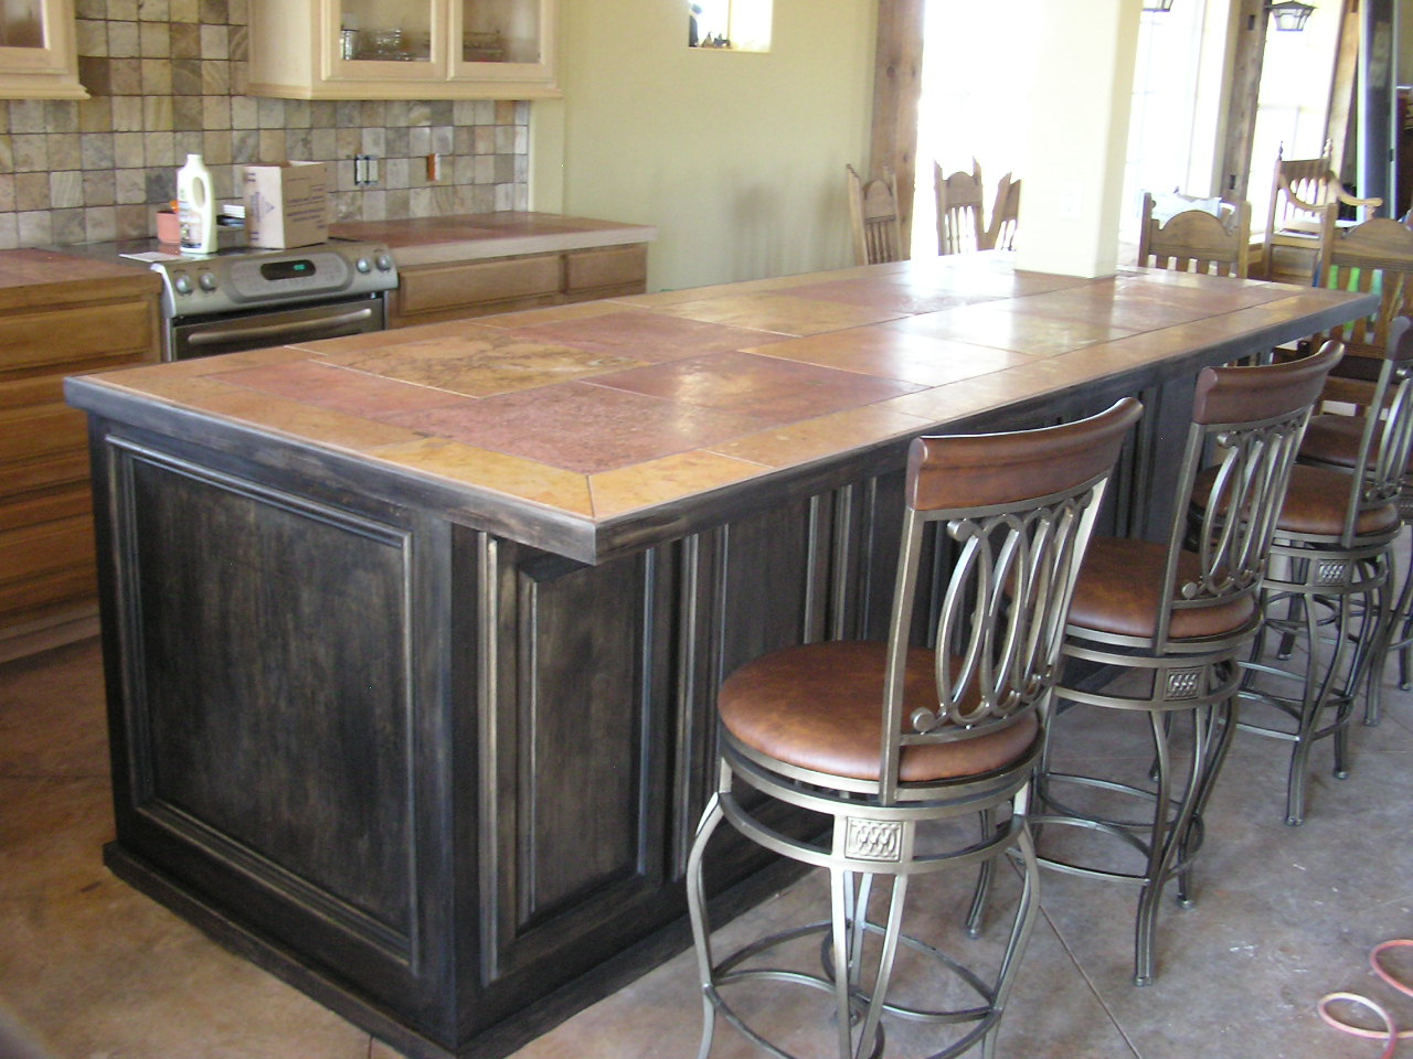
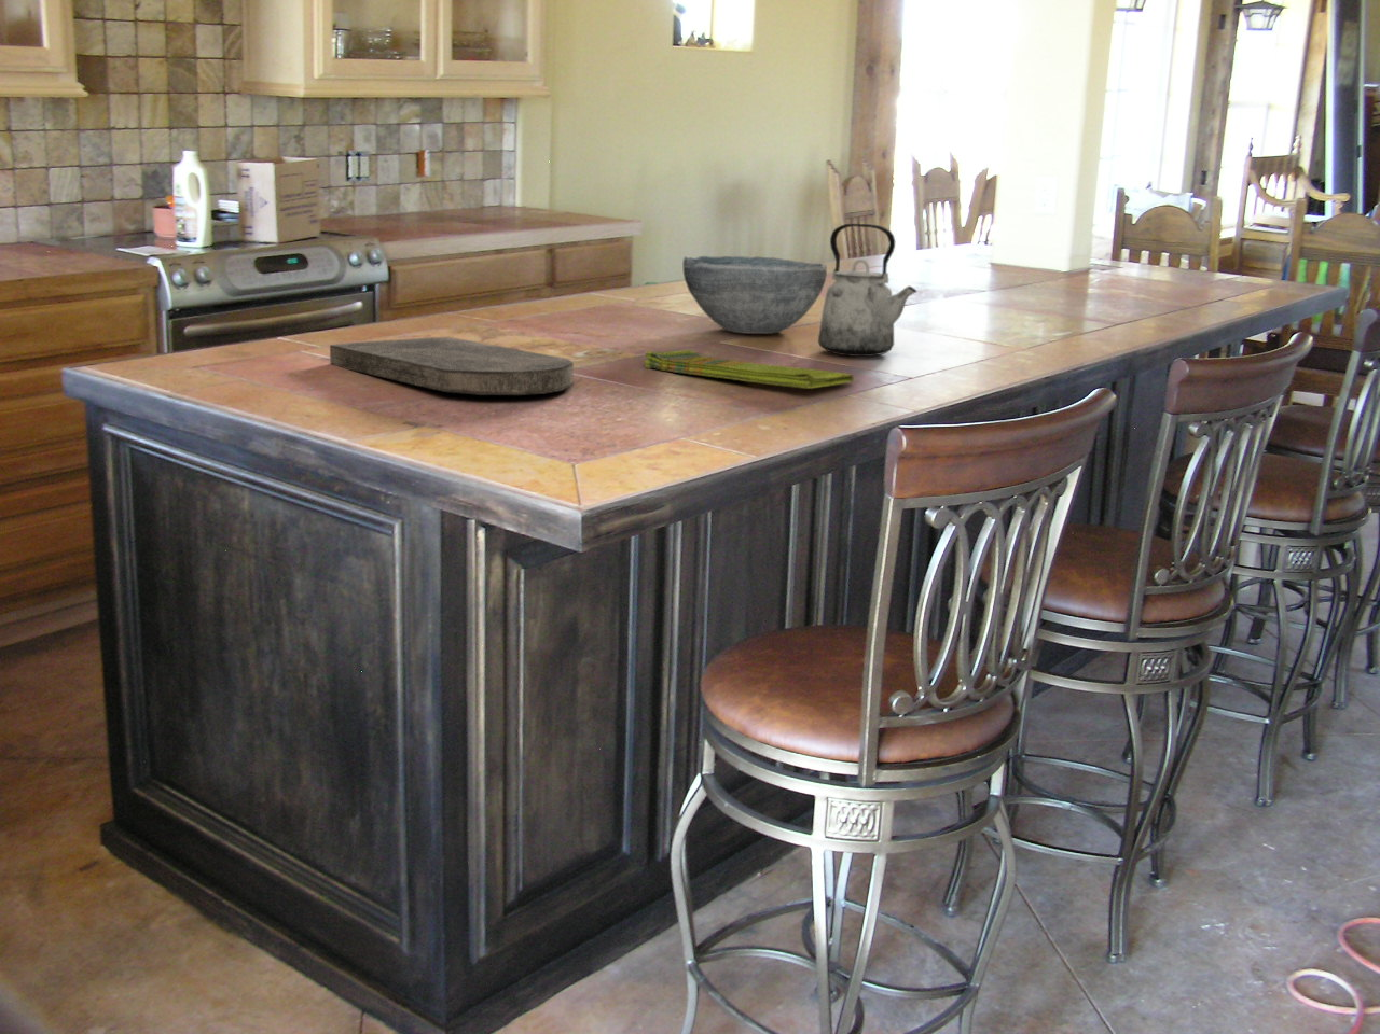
+ dish towel [643,349,855,390]
+ cutting board [329,336,575,396]
+ kettle [817,223,917,357]
+ bowl [681,255,828,335]
